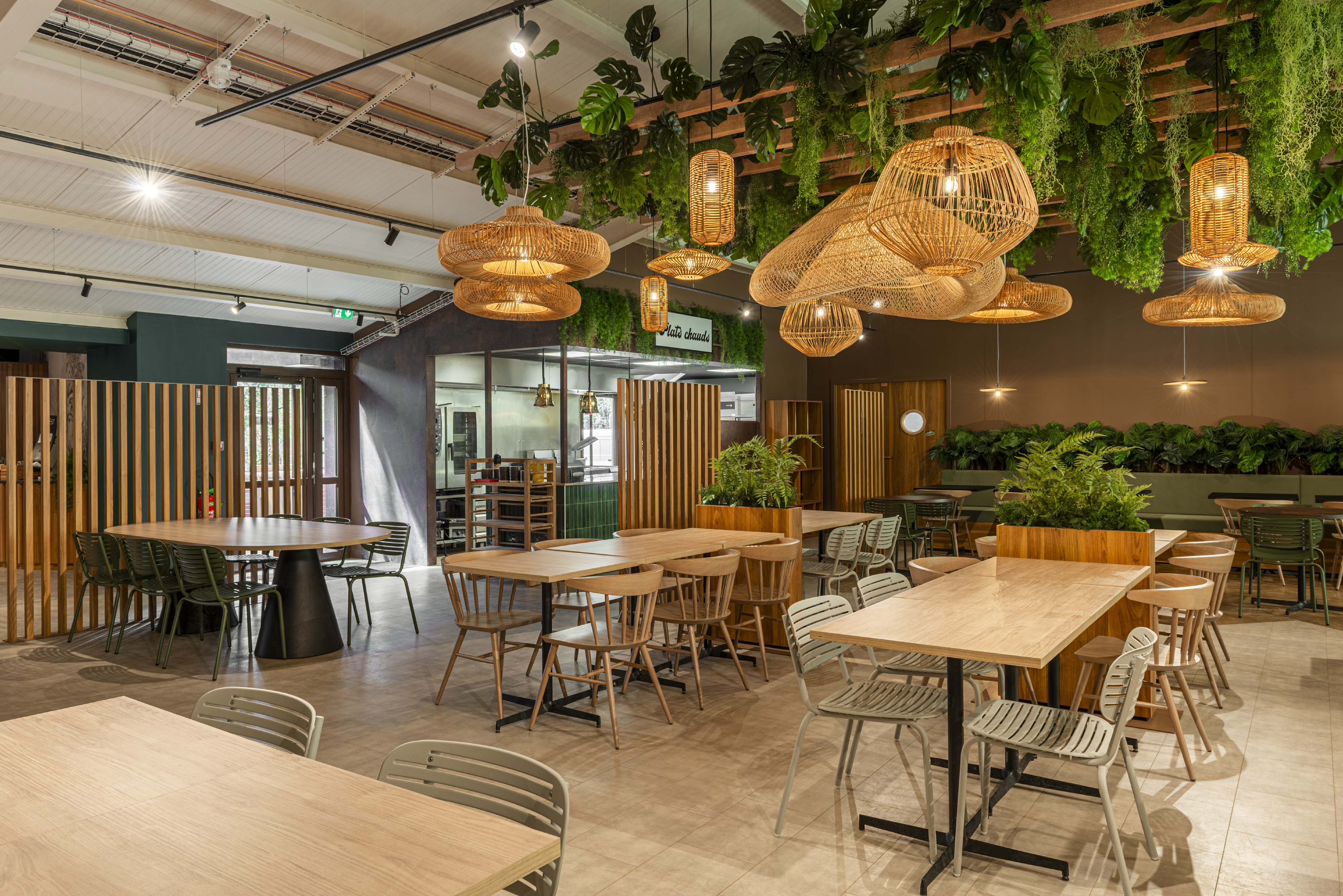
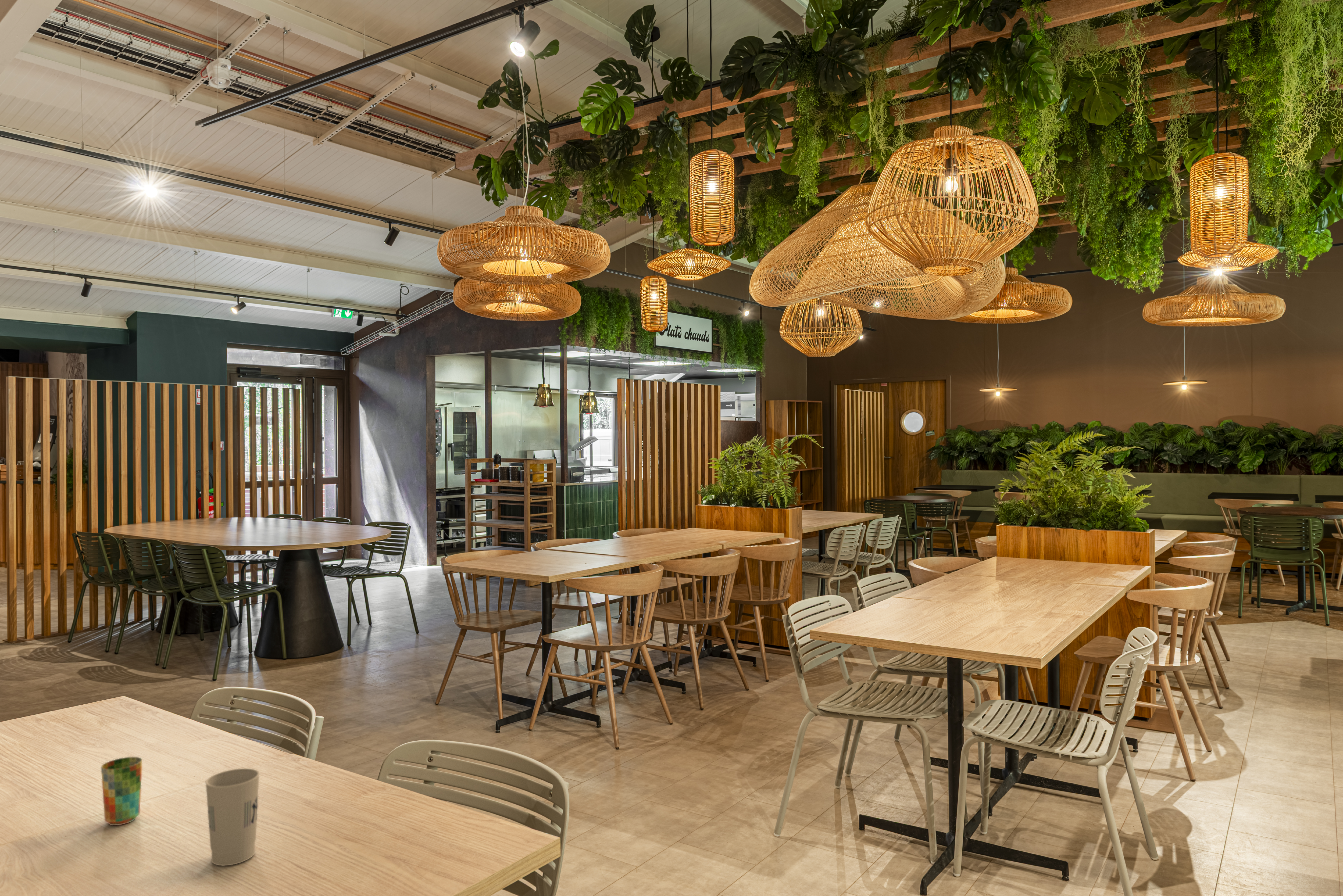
+ cup [205,768,260,866]
+ cup [101,757,143,826]
